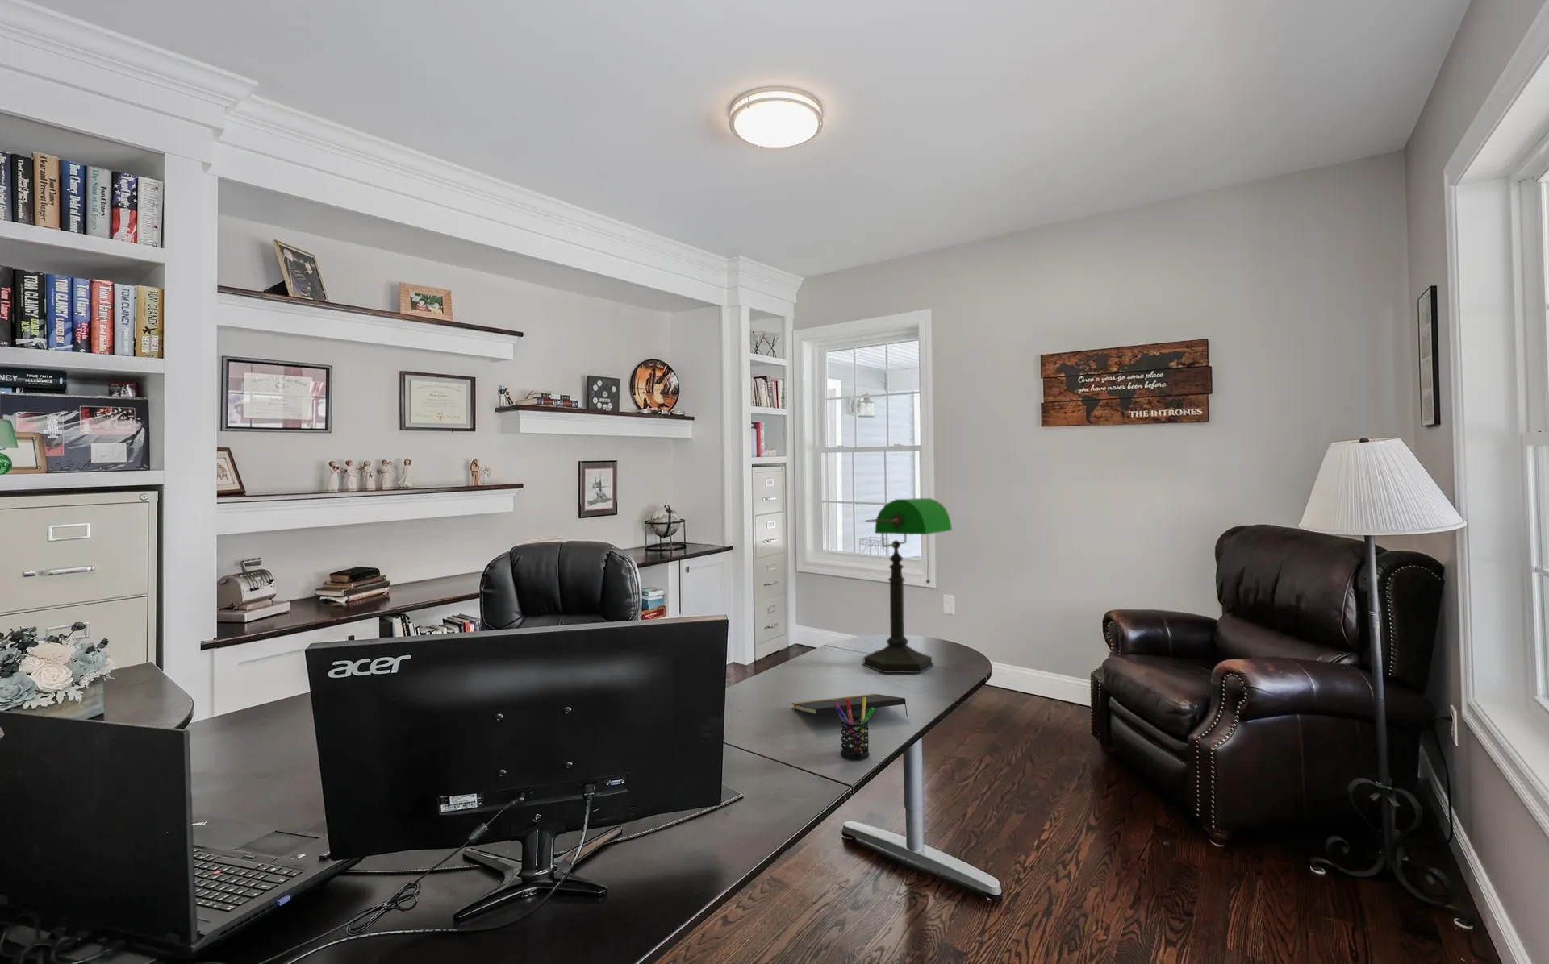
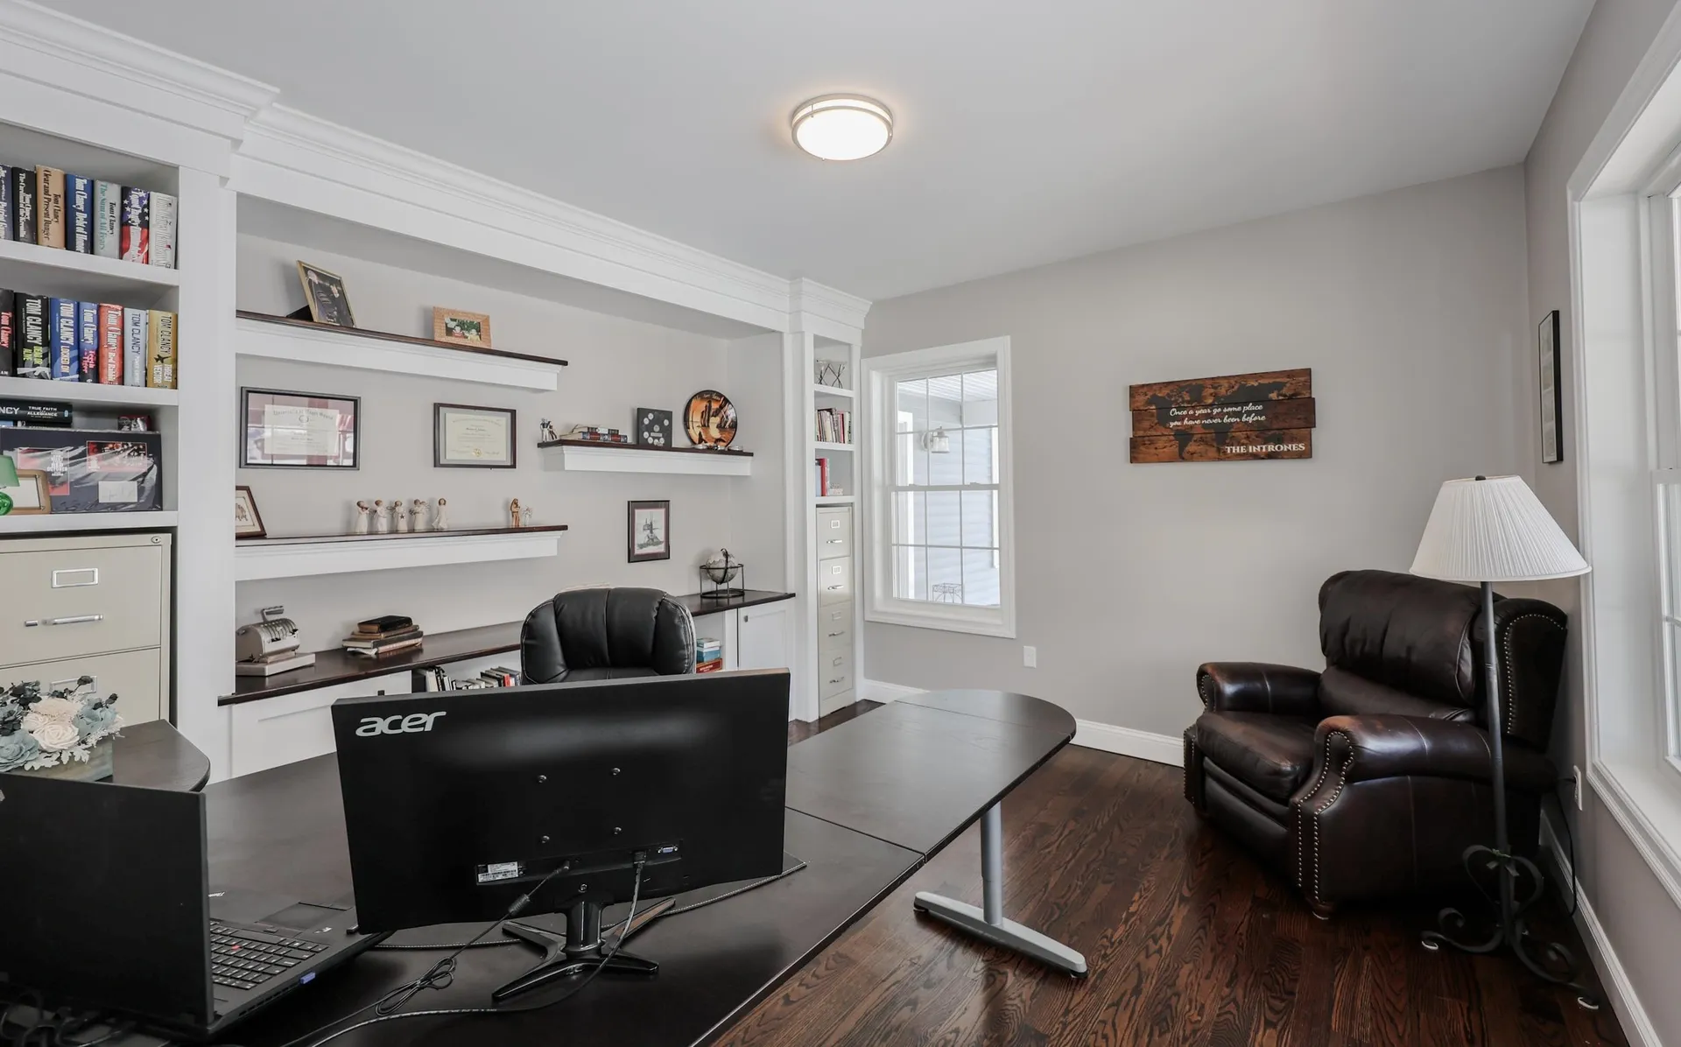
- notepad [791,693,909,719]
- pen holder [835,697,876,761]
- desk lamp [861,498,952,674]
